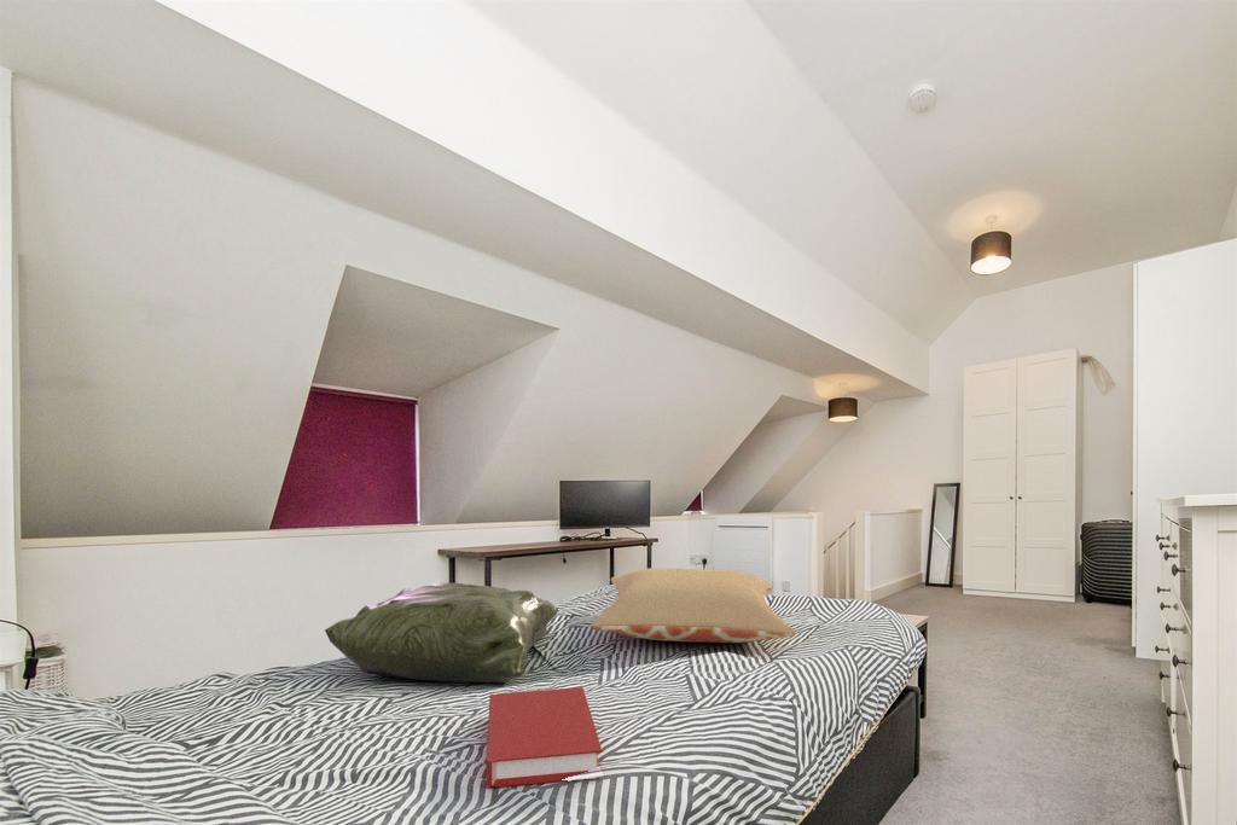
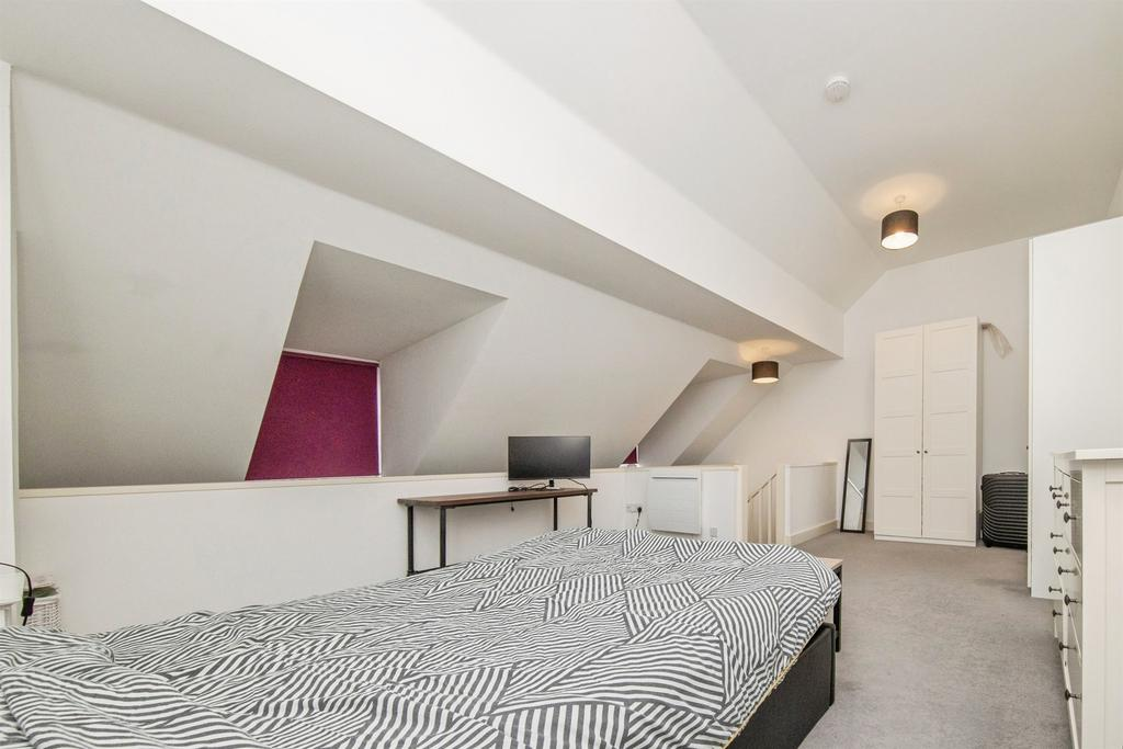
- pillow [590,567,797,644]
- book [484,686,603,789]
- cushion [324,582,559,684]
